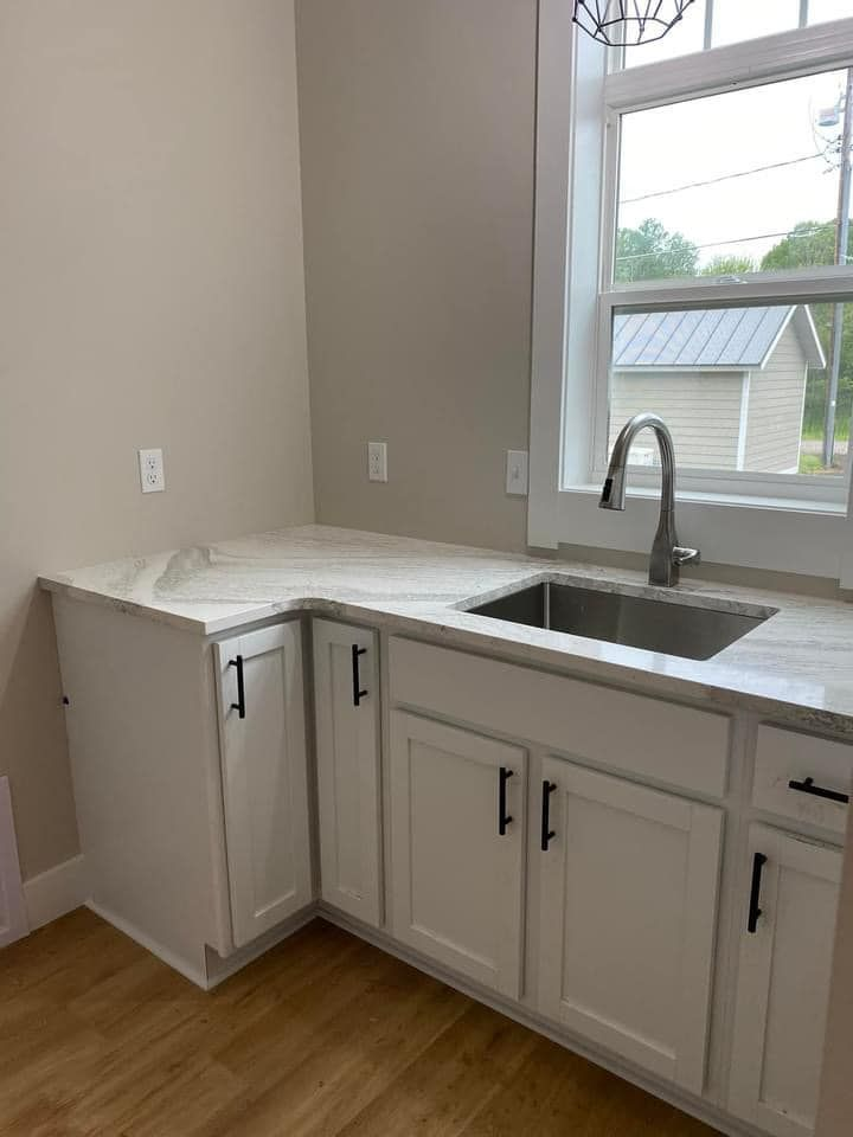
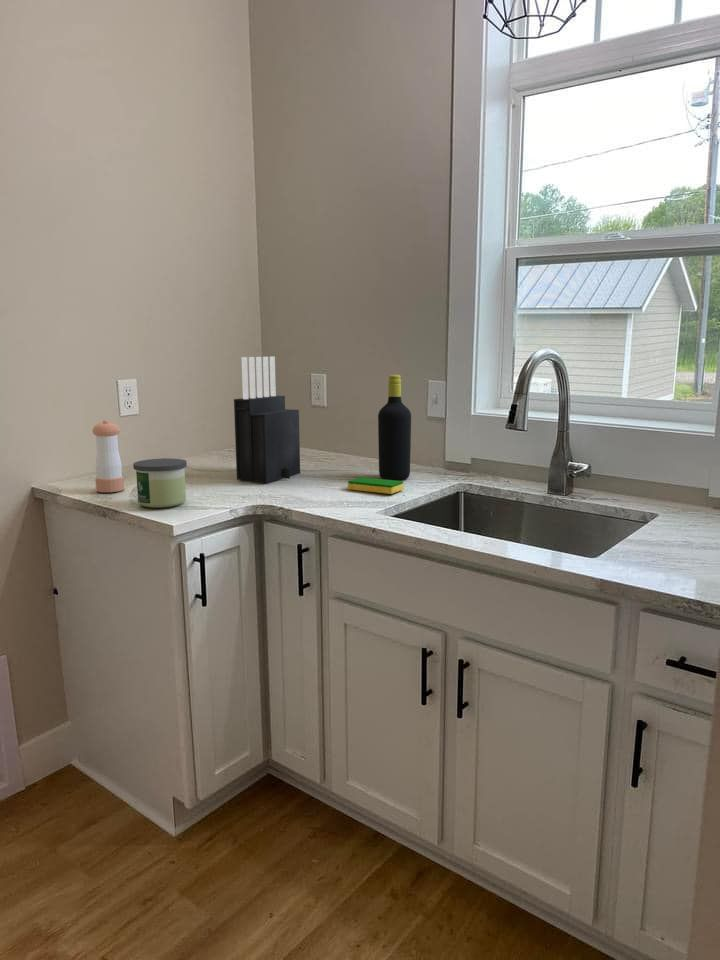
+ bottle [377,374,412,480]
+ pepper shaker [92,419,125,493]
+ candle [132,457,188,509]
+ dish sponge [347,476,404,495]
+ knife block [233,356,301,484]
